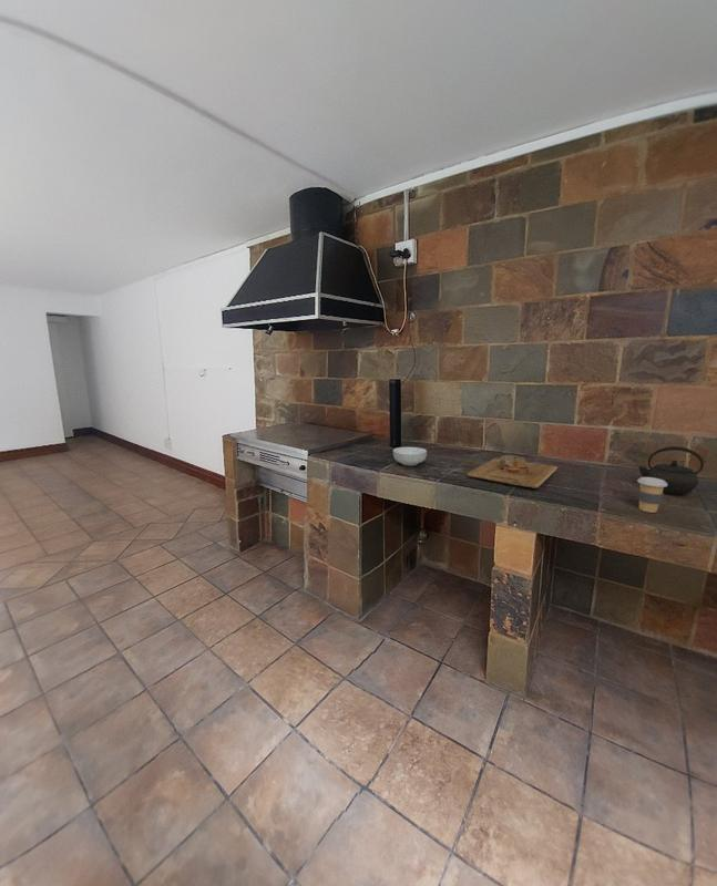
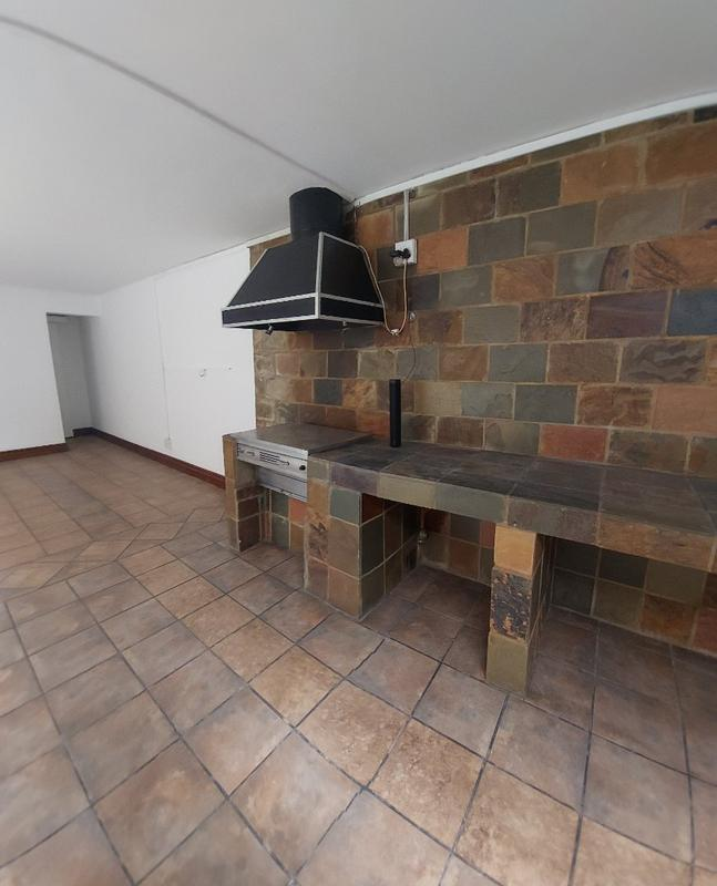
- coffee cup [637,476,667,514]
- cereal bowl [392,446,428,466]
- kettle [637,445,705,495]
- cutting board [467,454,559,490]
